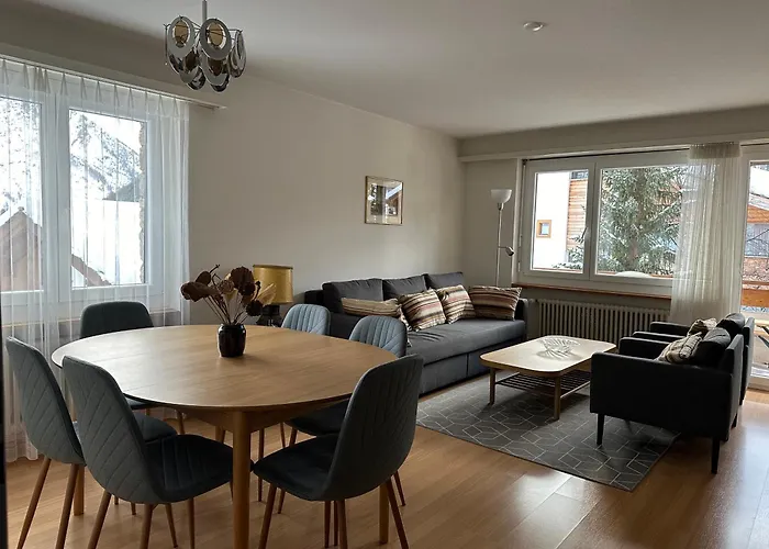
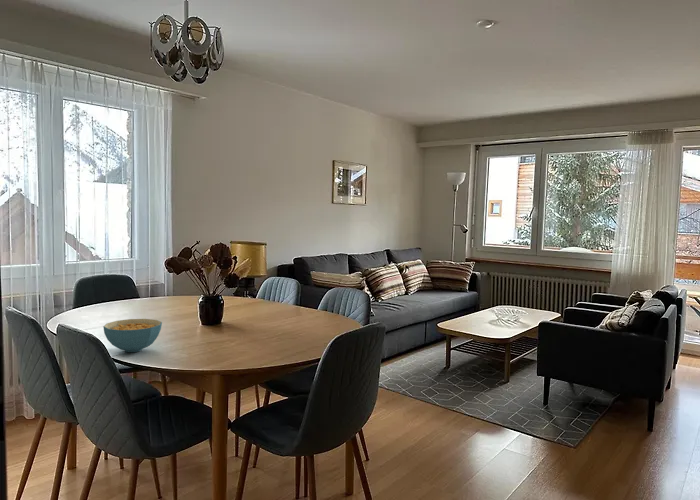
+ cereal bowl [102,318,163,353]
